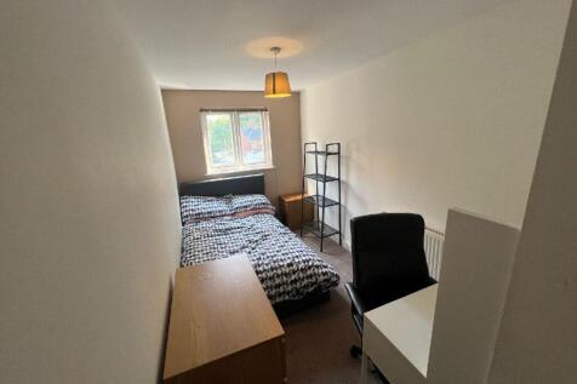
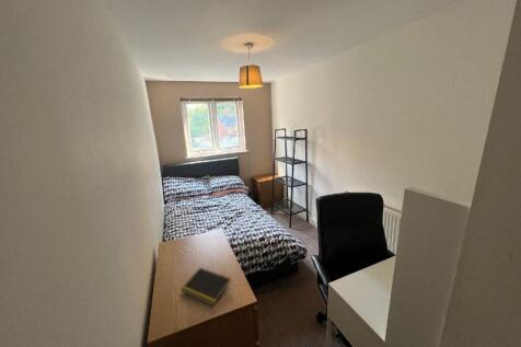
+ notepad [180,267,232,306]
